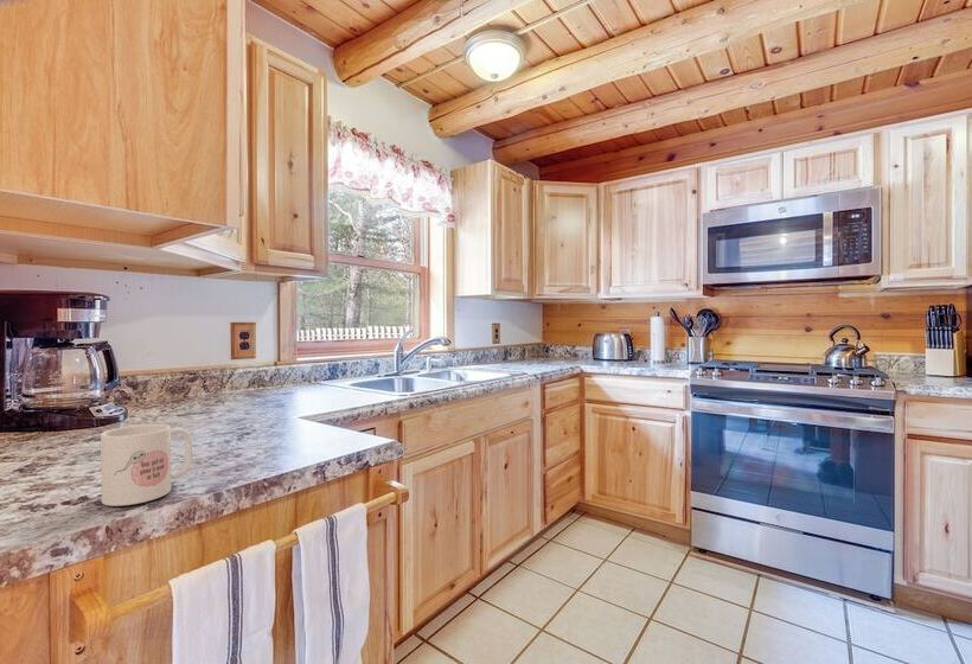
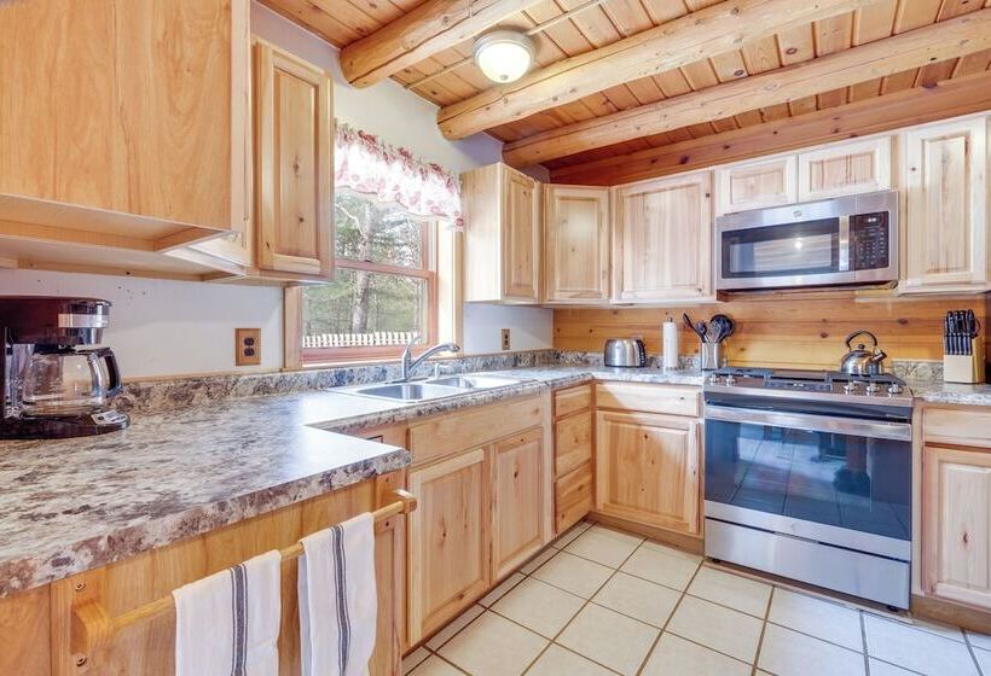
- mug [100,423,193,507]
